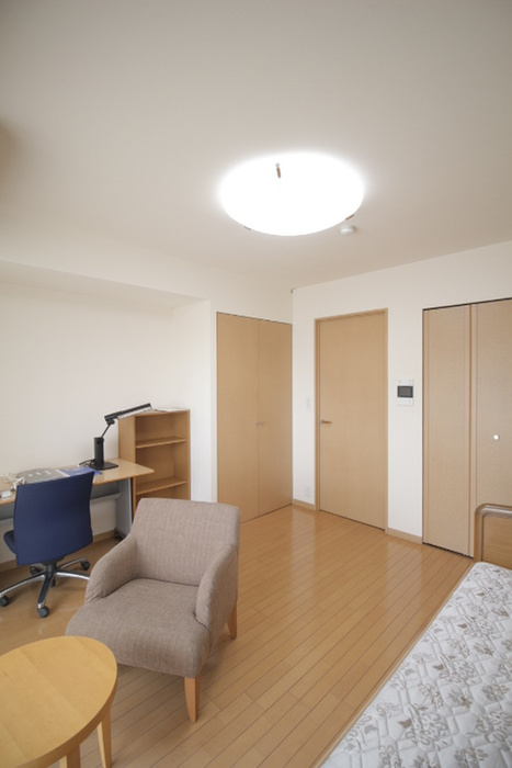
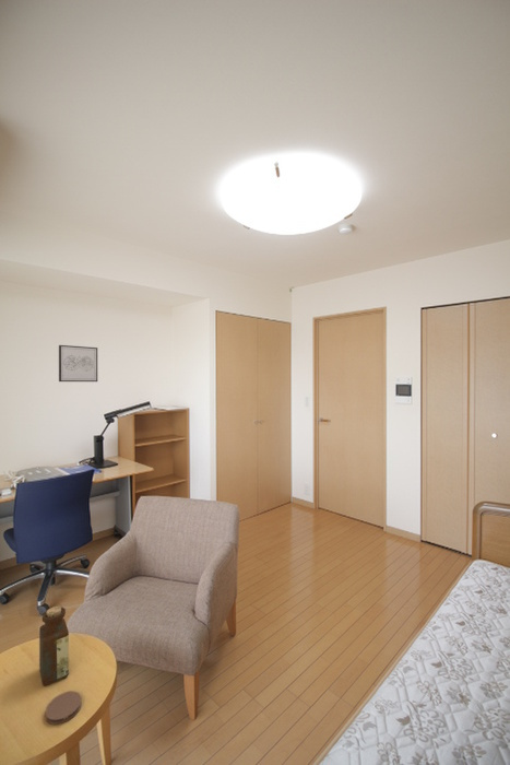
+ coaster [45,690,83,726]
+ wall art [58,344,98,382]
+ bottle [38,605,70,687]
